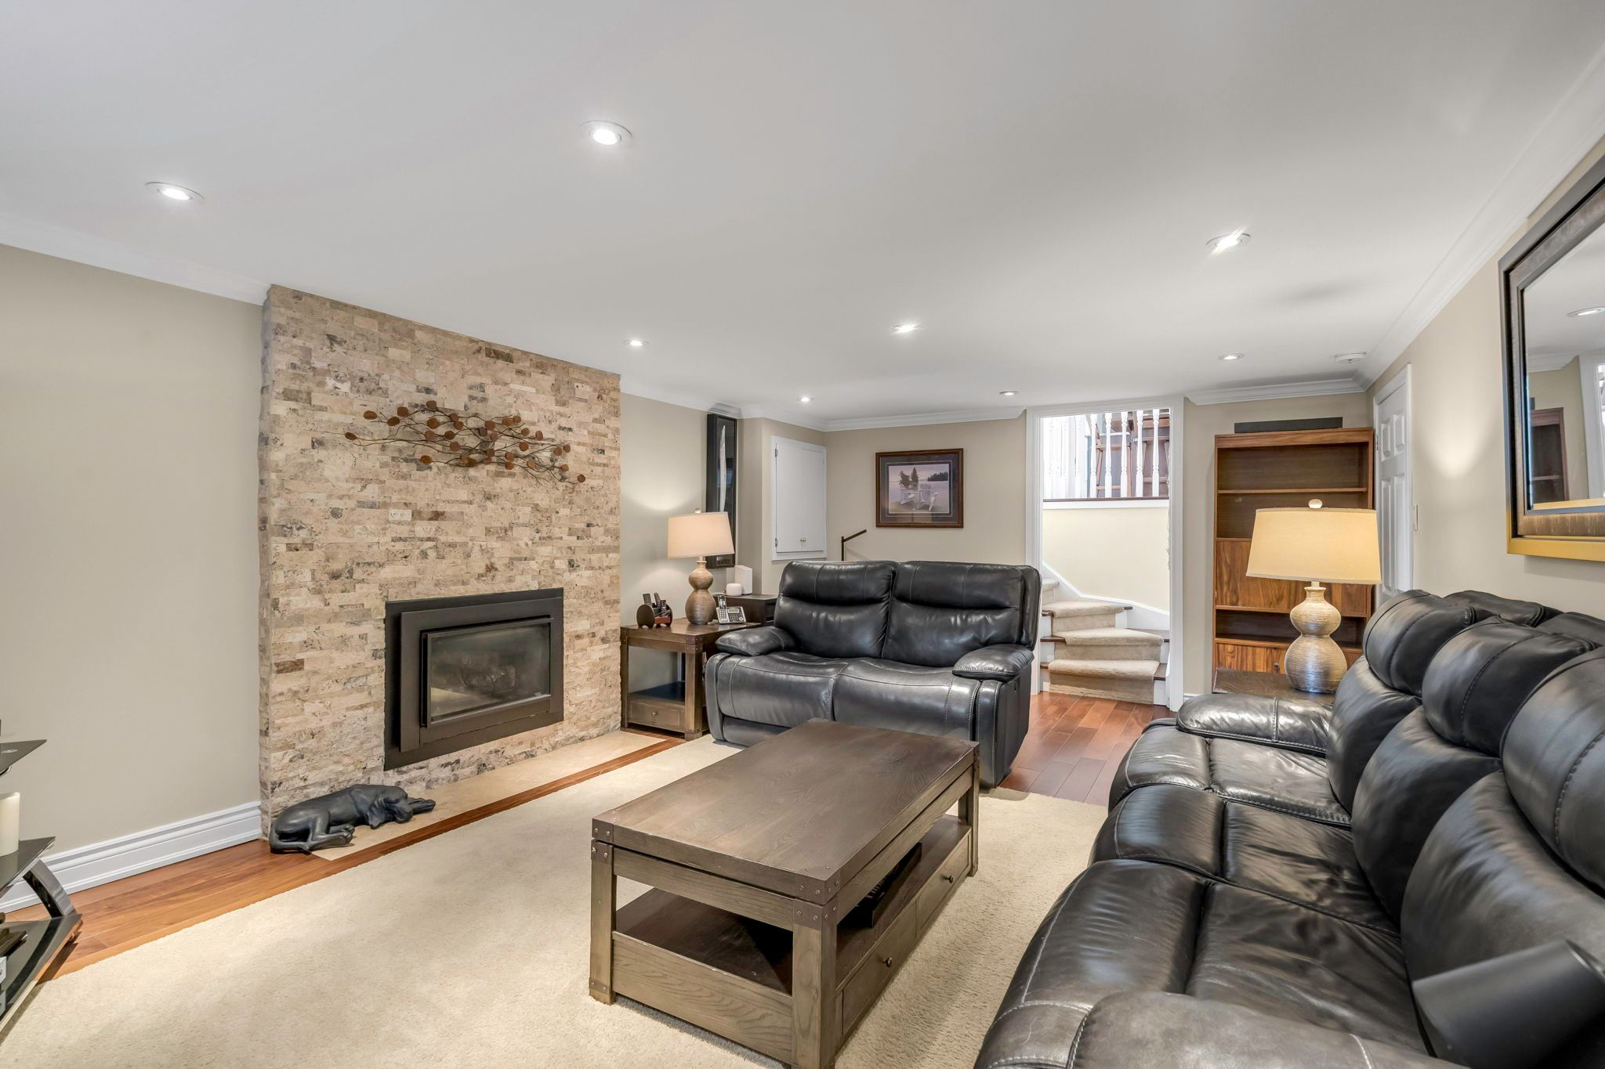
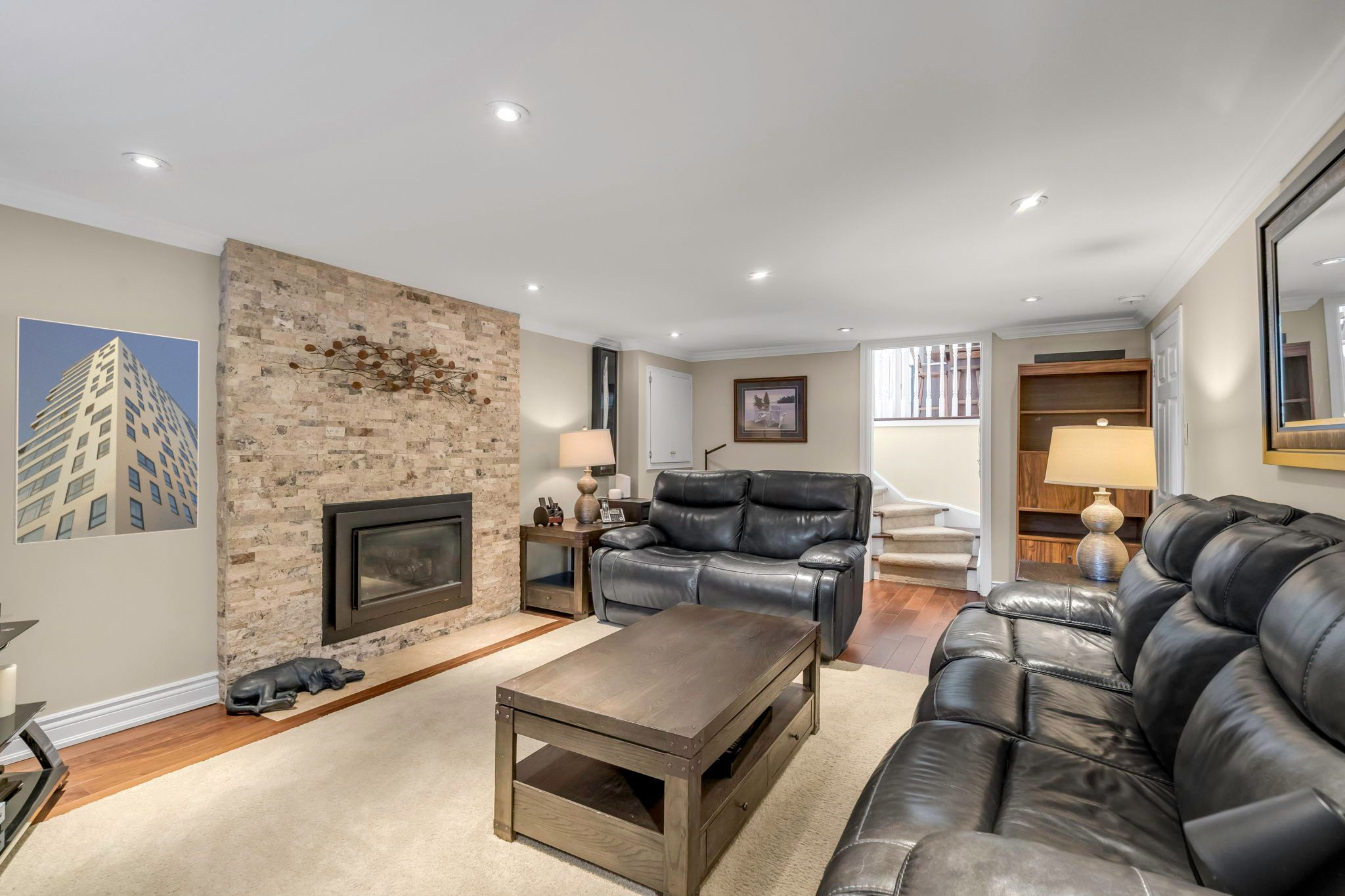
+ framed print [13,316,200,545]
